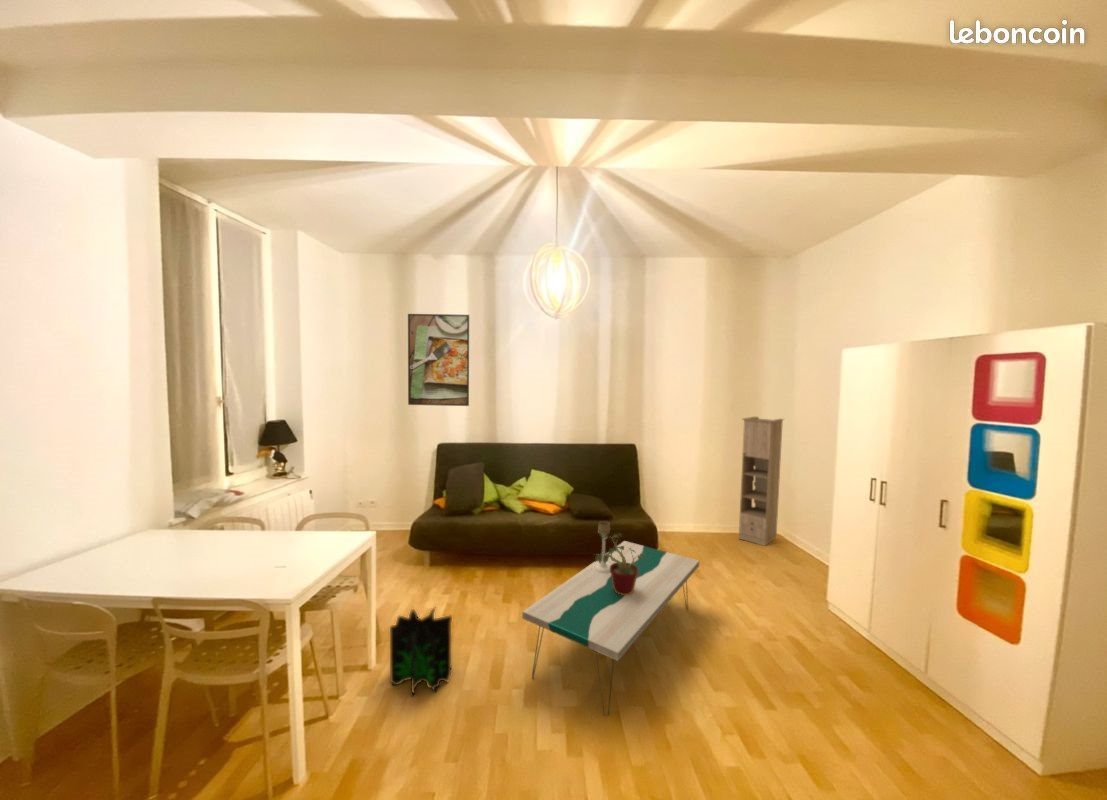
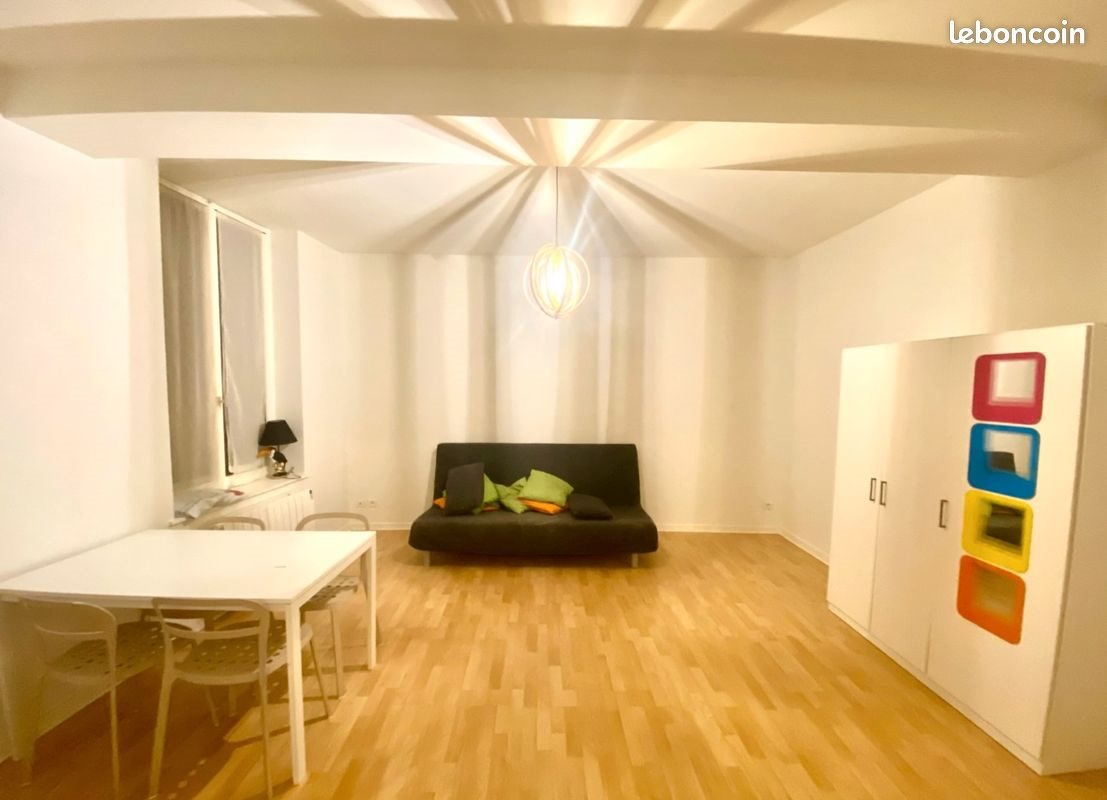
- potted plant [594,532,644,595]
- storage cabinet [737,416,785,547]
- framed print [407,313,470,407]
- coffee table [521,540,700,717]
- candle holder [594,520,611,573]
- decorative plant [389,606,453,698]
